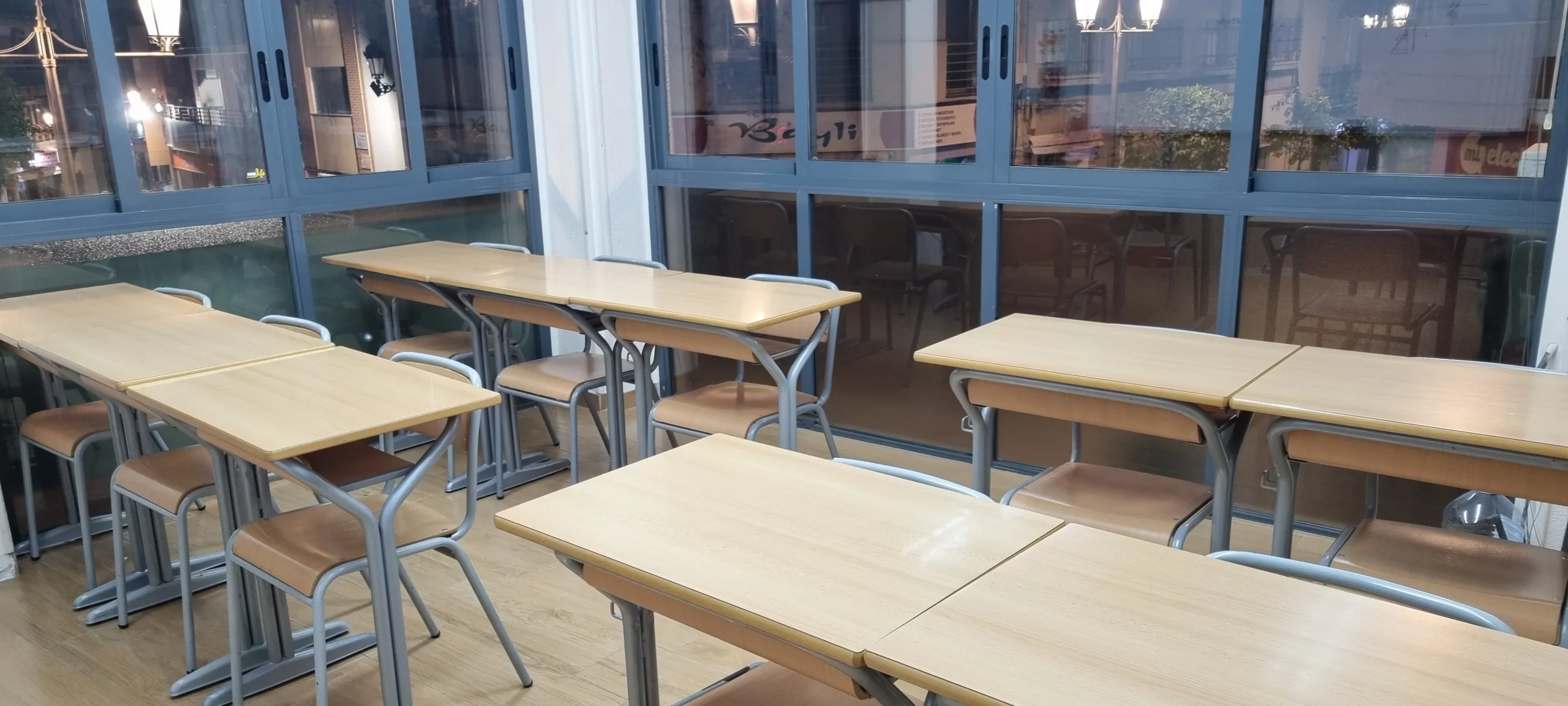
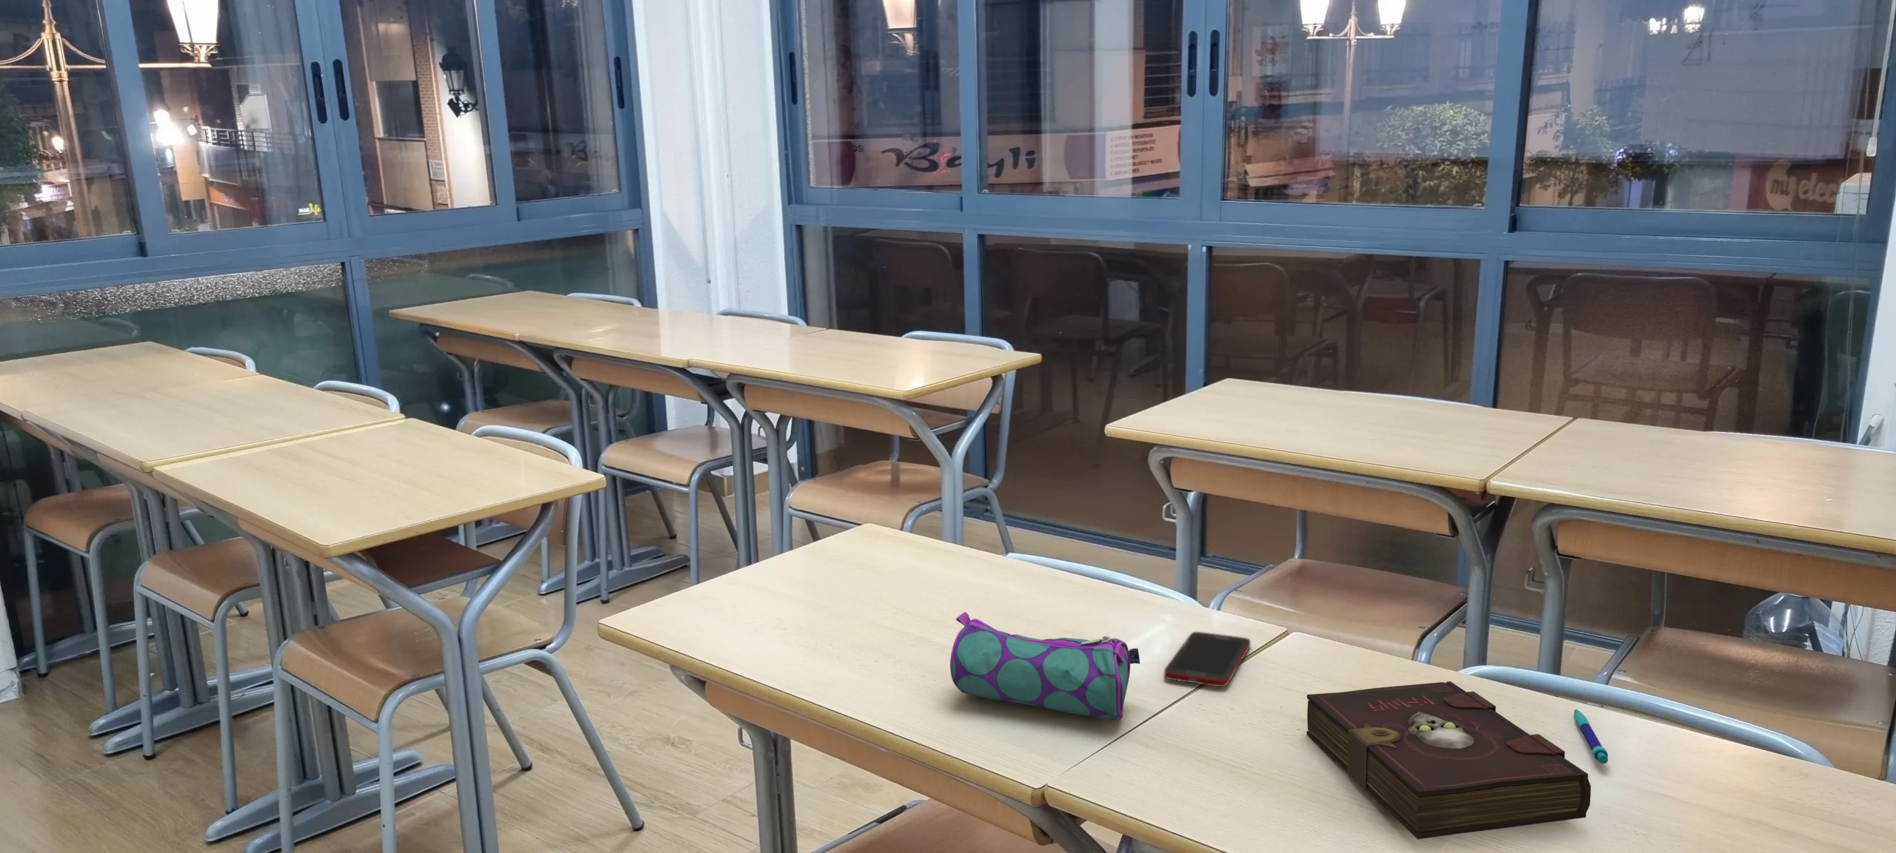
+ cell phone [1163,631,1252,687]
+ pen [1573,709,1608,765]
+ pencil case [949,611,1140,720]
+ book [1306,680,1591,840]
